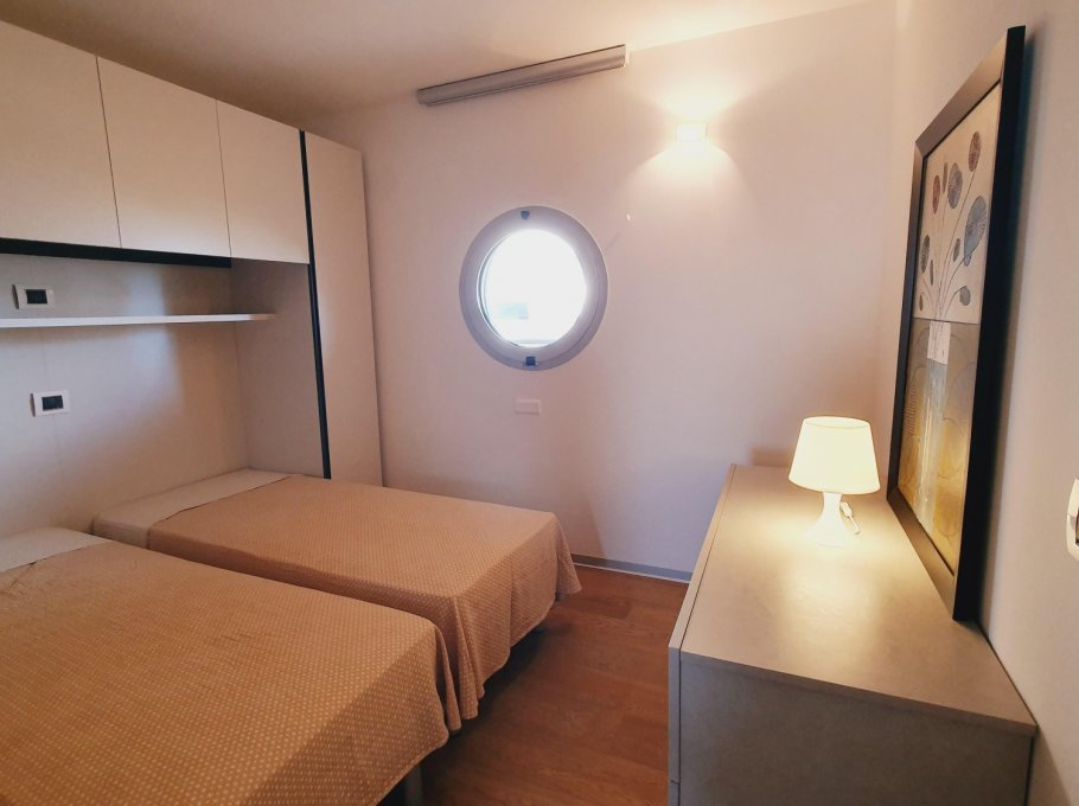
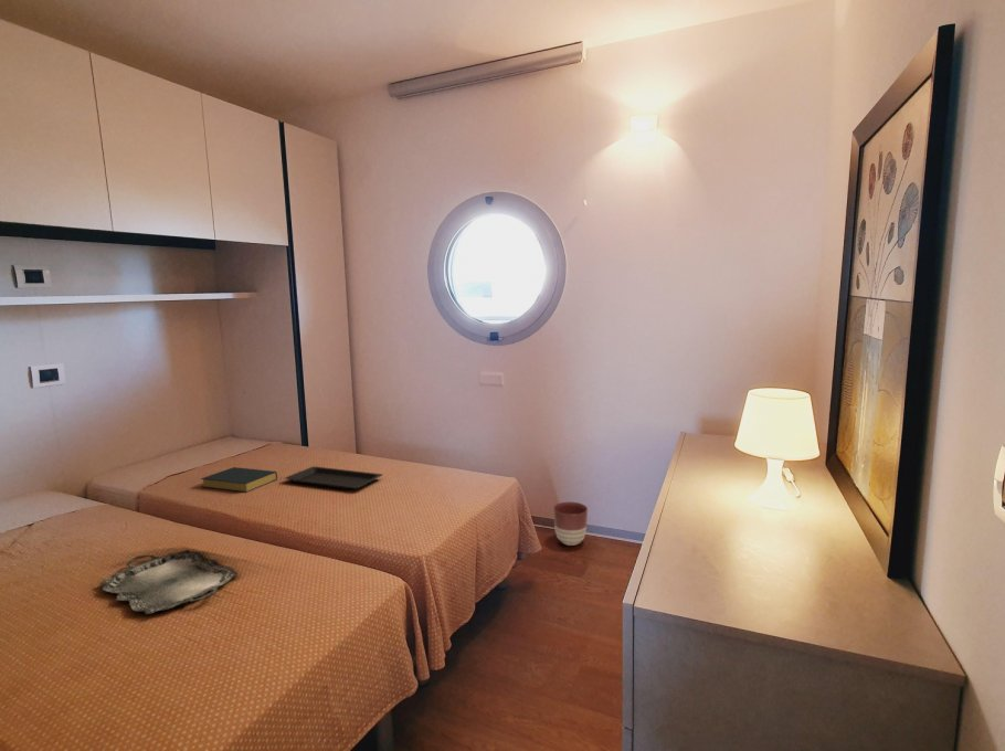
+ serving tray [98,549,239,615]
+ serving tray [284,465,383,490]
+ hardback book [200,466,278,494]
+ planter [552,501,589,547]
